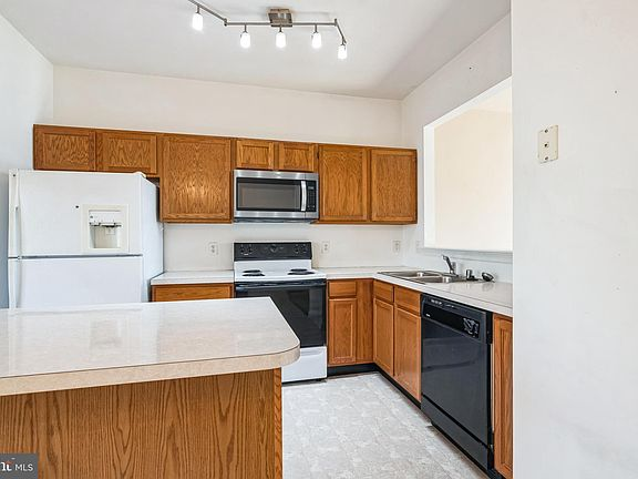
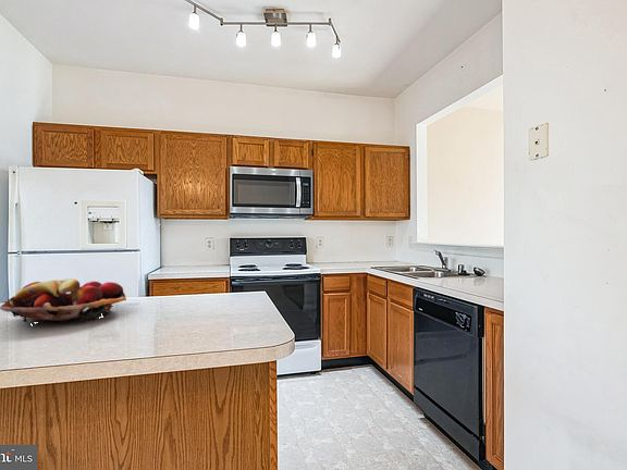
+ fruit basket [0,277,127,329]
